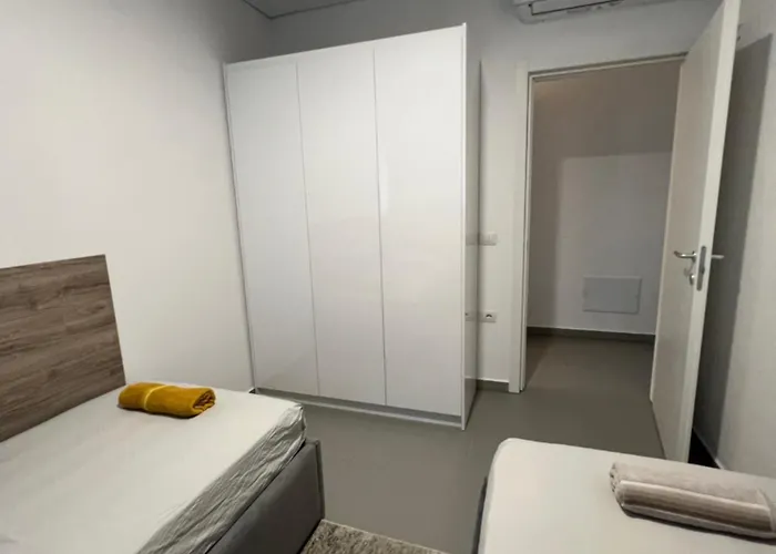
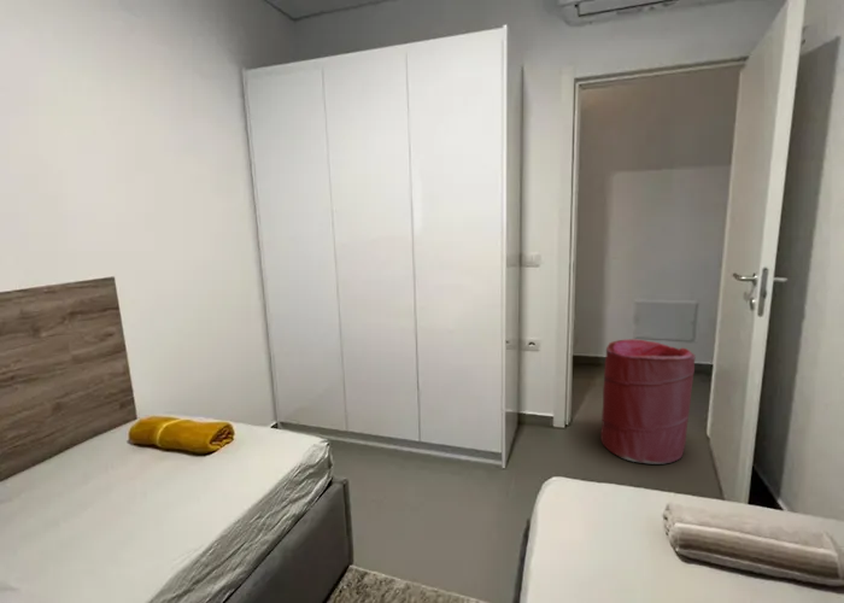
+ laundry hamper [599,338,697,466]
